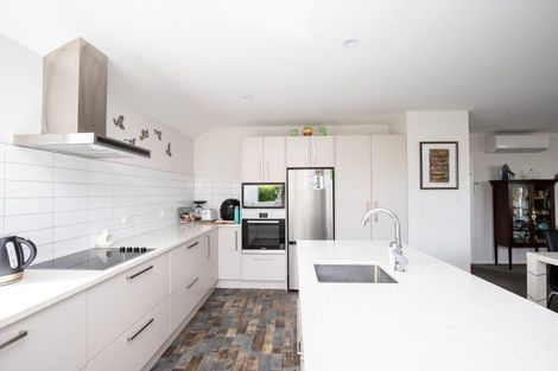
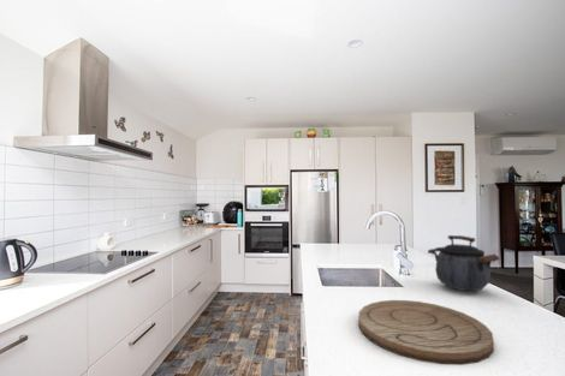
+ cutting board [357,299,495,366]
+ kettle [427,234,501,292]
